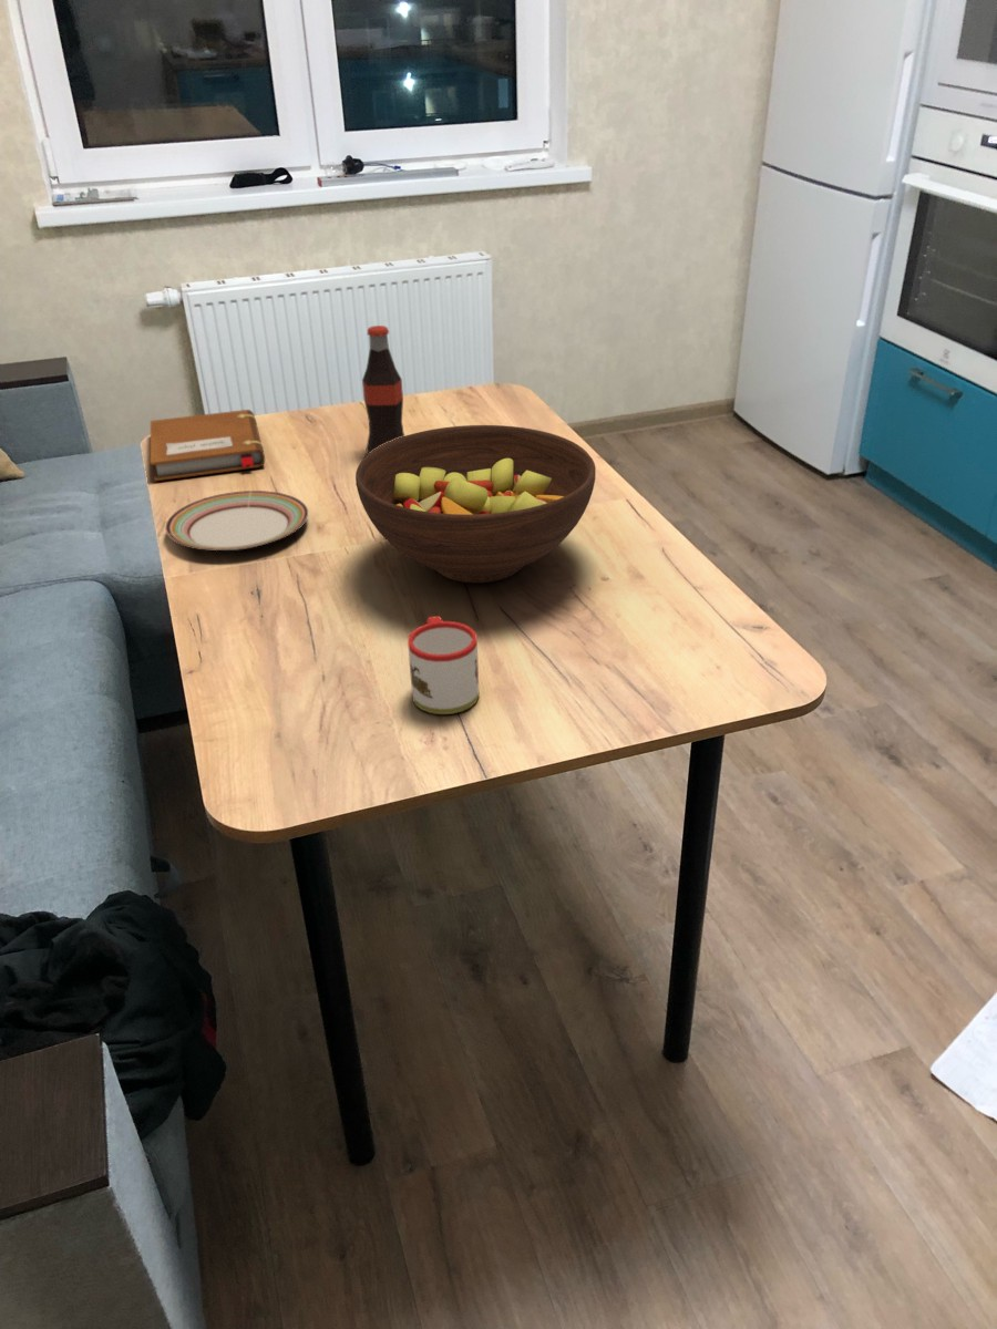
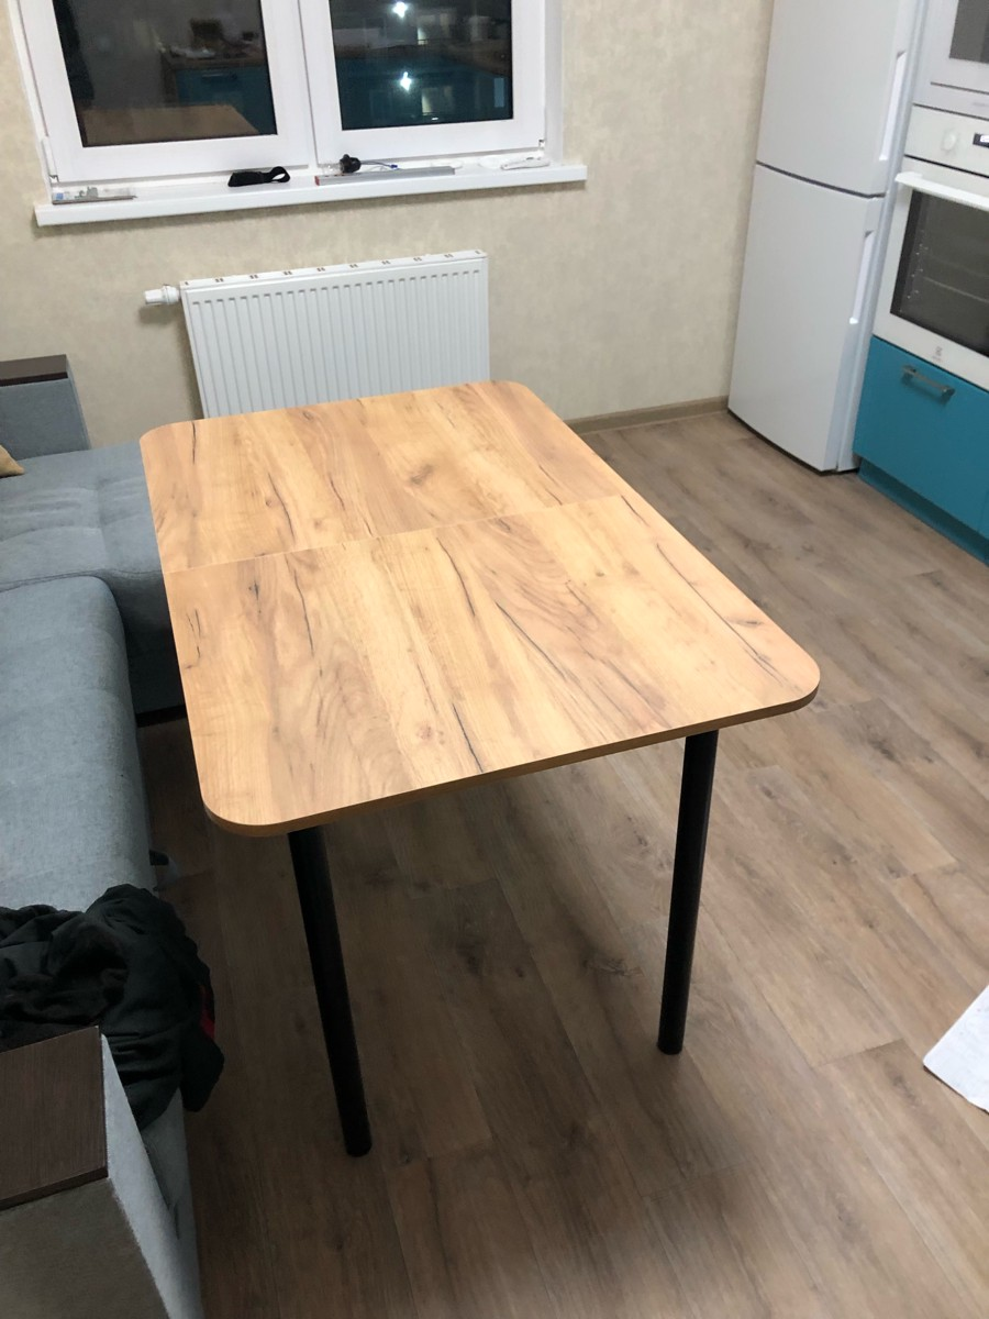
- fruit bowl [354,424,597,584]
- plate [164,490,309,552]
- mug [407,615,481,715]
- bottle [361,324,405,454]
- notebook [150,409,266,482]
